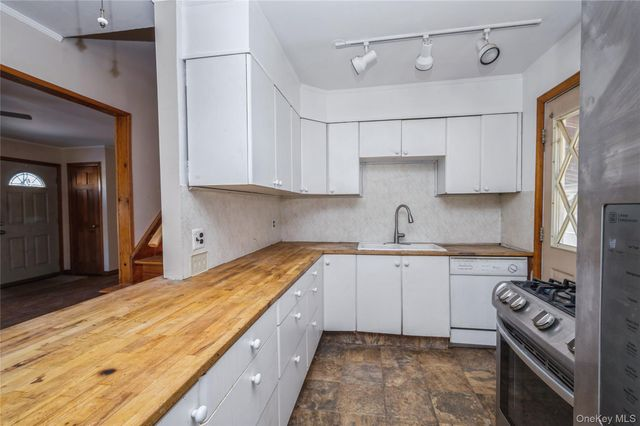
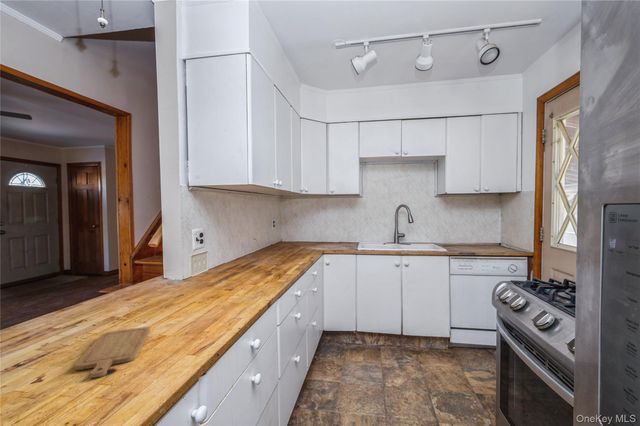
+ chopping board [74,326,151,379]
